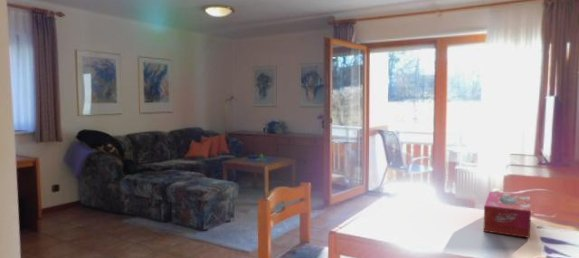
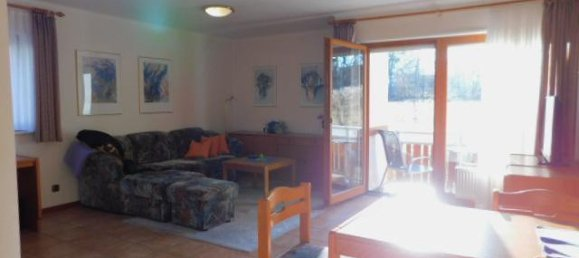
- tissue box [483,191,532,239]
